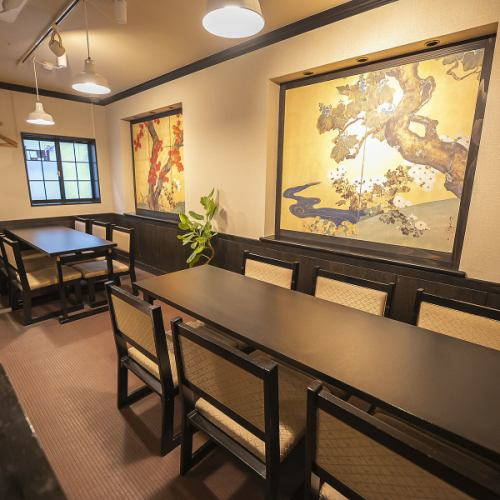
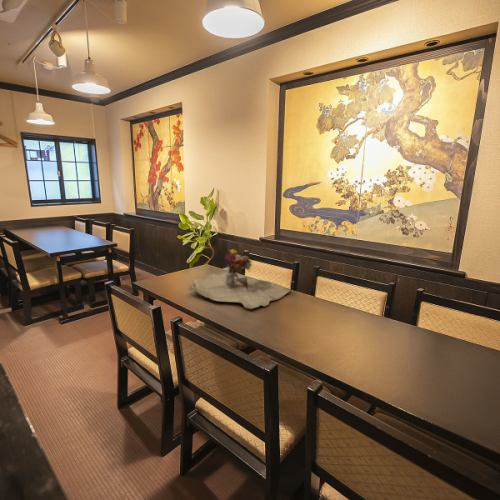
+ flower arrangement [187,249,291,310]
